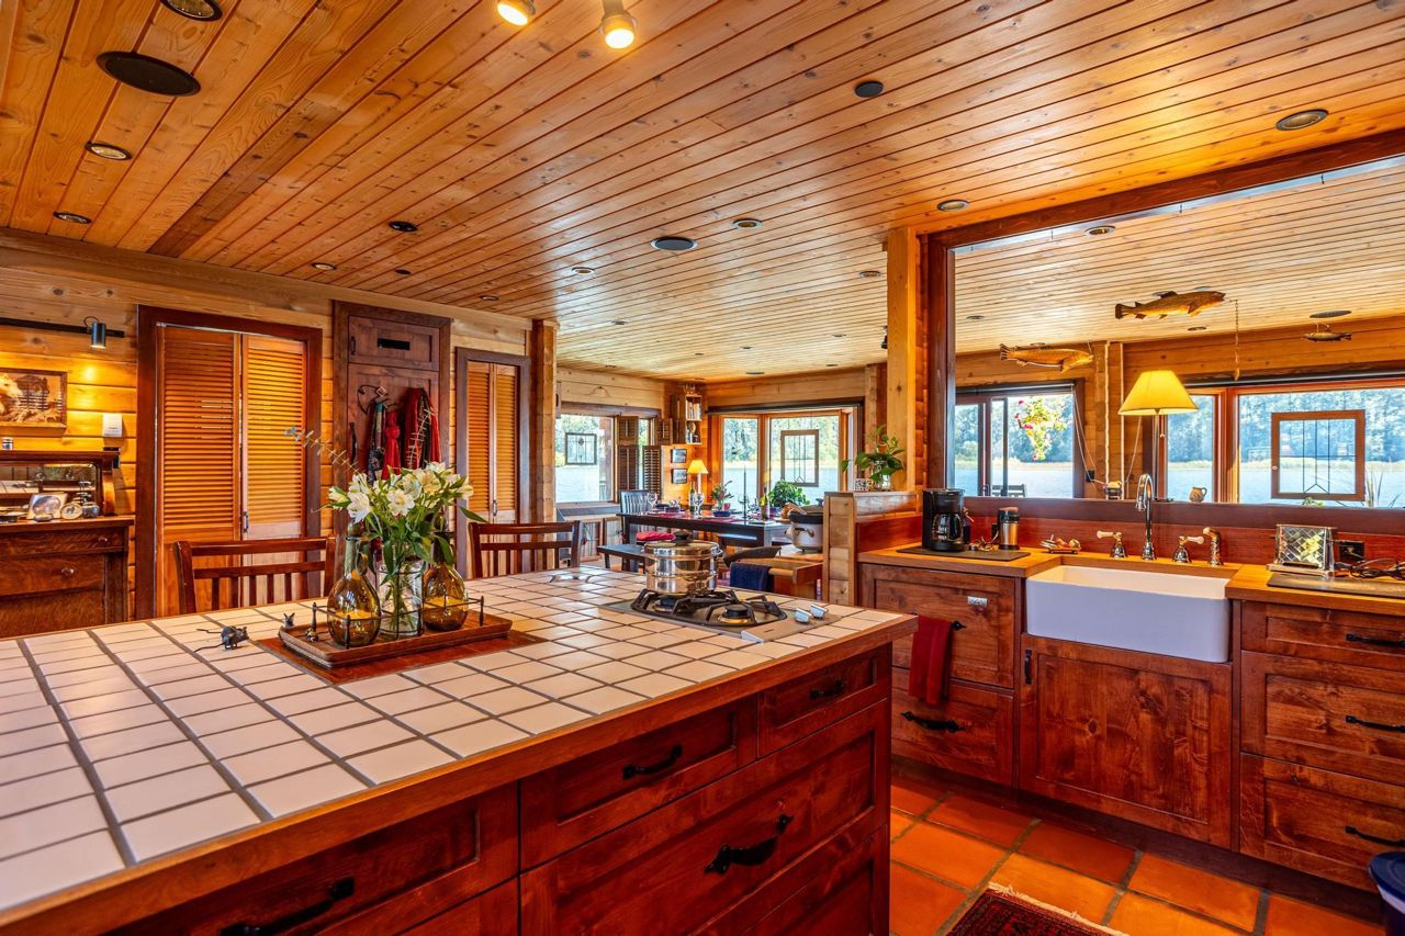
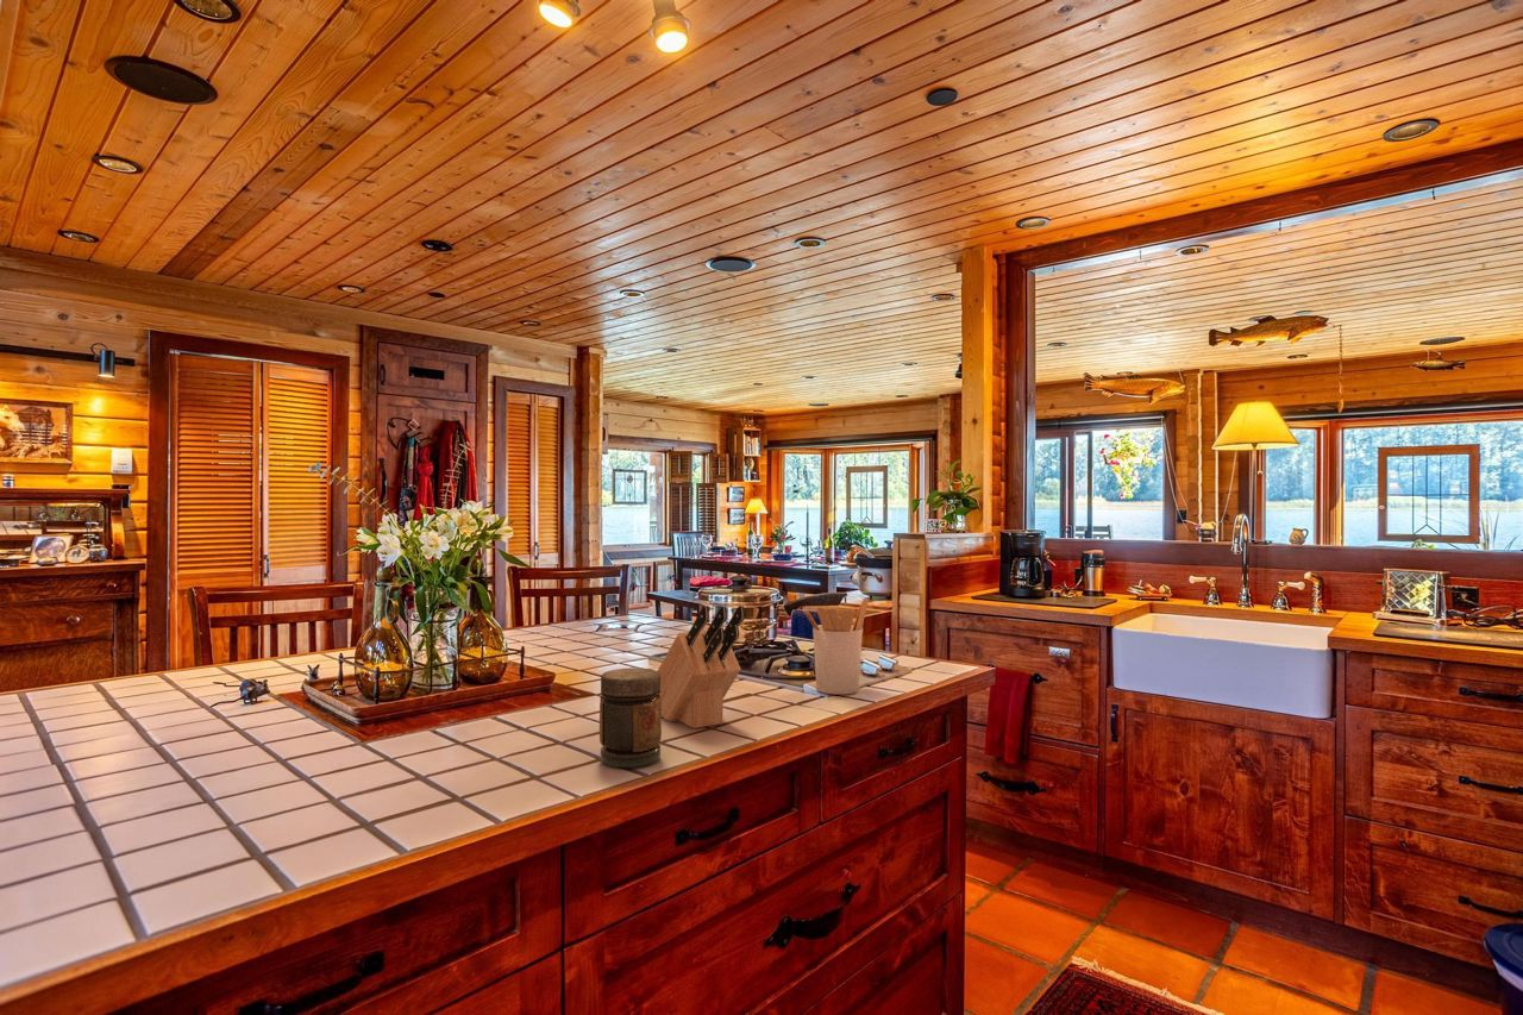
+ utensil holder [802,597,869,696]
+ jar [598,666,663,769]
+ knife block [657,604,746,729]
